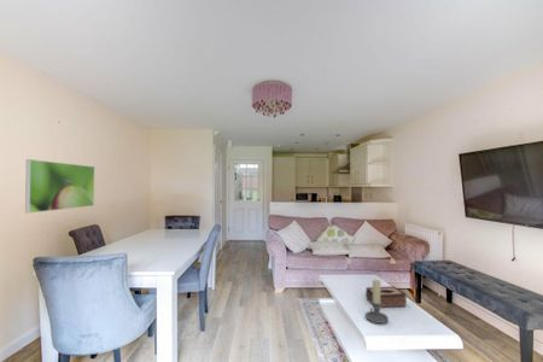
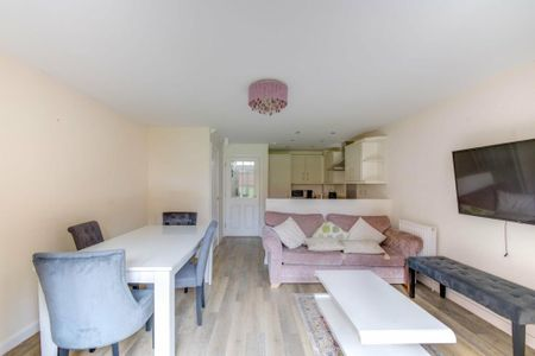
- candle holder [364,279,390,325]
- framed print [24,158,95,215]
- tissue box [364,285,408,309]
